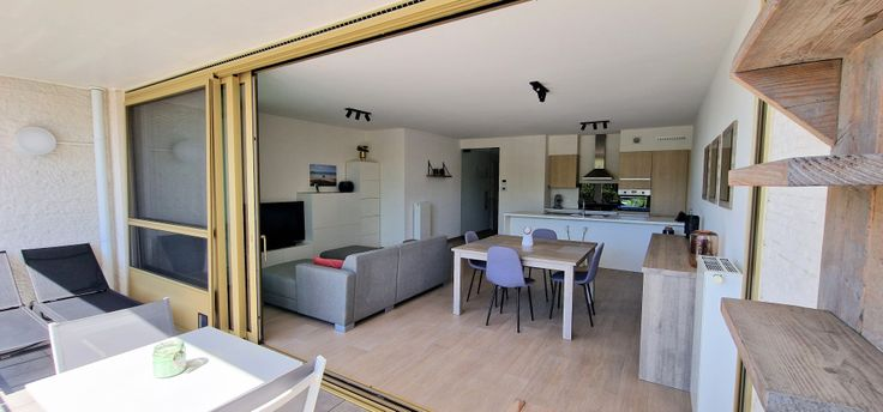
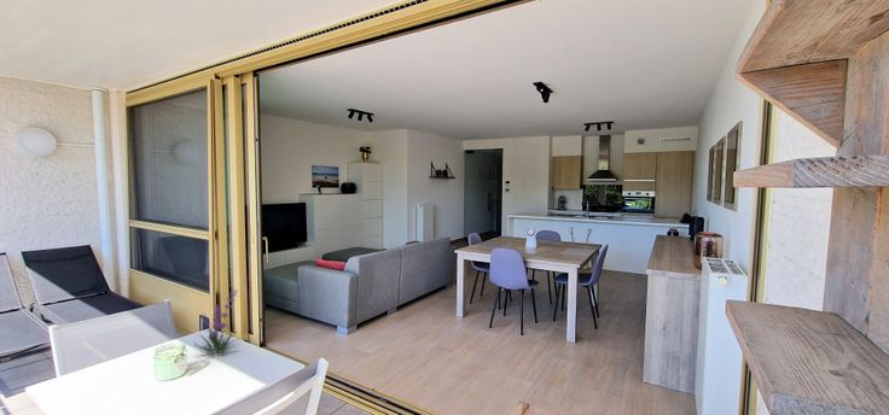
+ plant [192,288,239,356]
